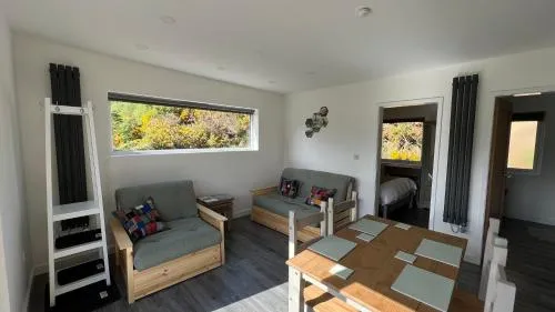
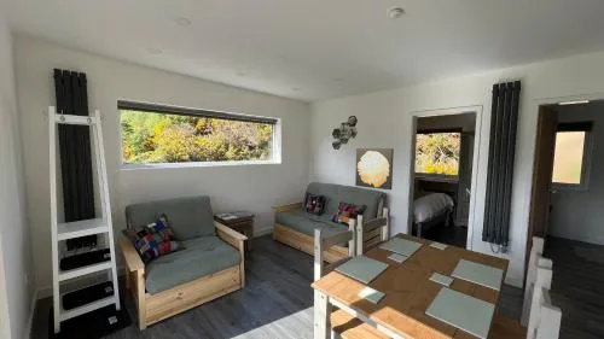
+ wall art [354,147,395,191]
